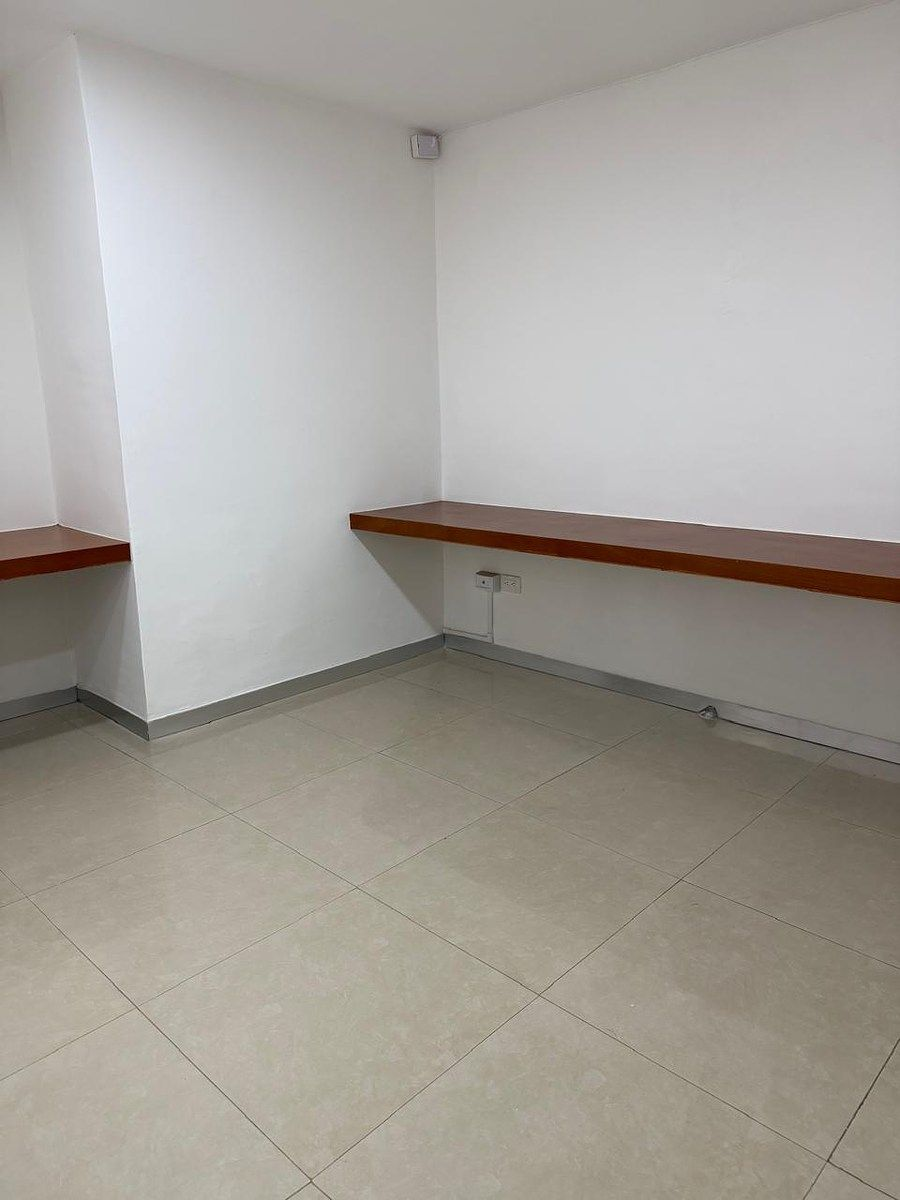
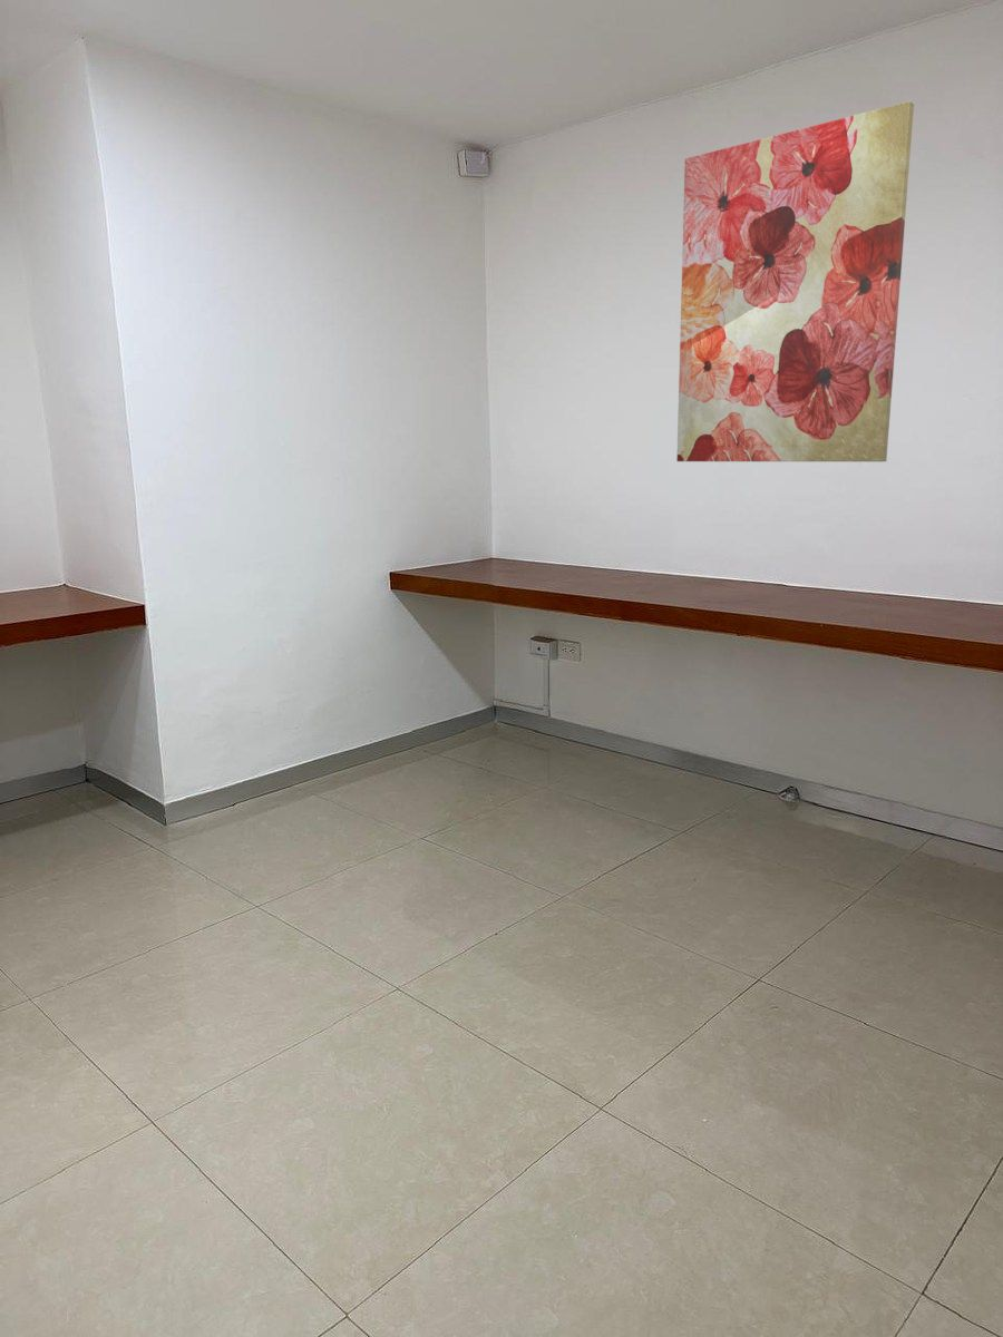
+ wall art [675,100,915,462]
